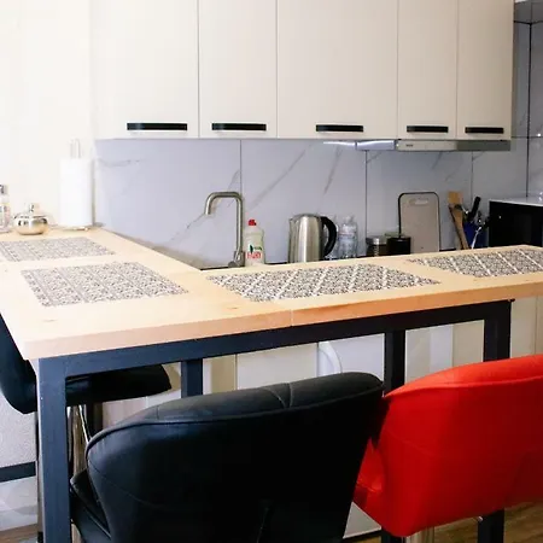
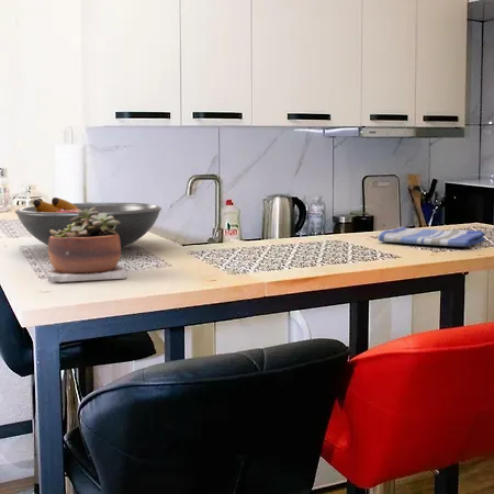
+ succulent plant [46,207,127,283]
+ fruit bowl [14,197,162,248]
+ dish towel [377,225,487,247]
